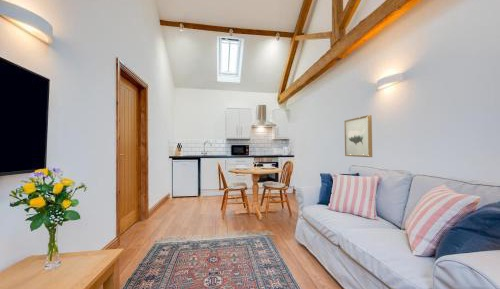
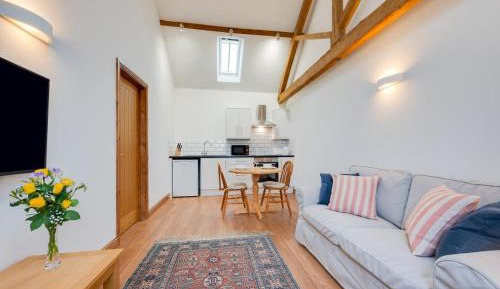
- wall art [344,114,373,158]
